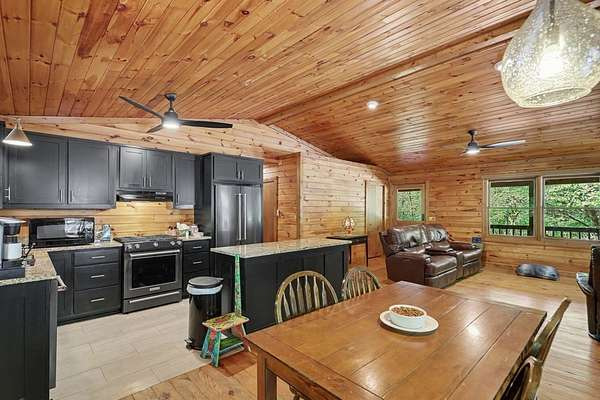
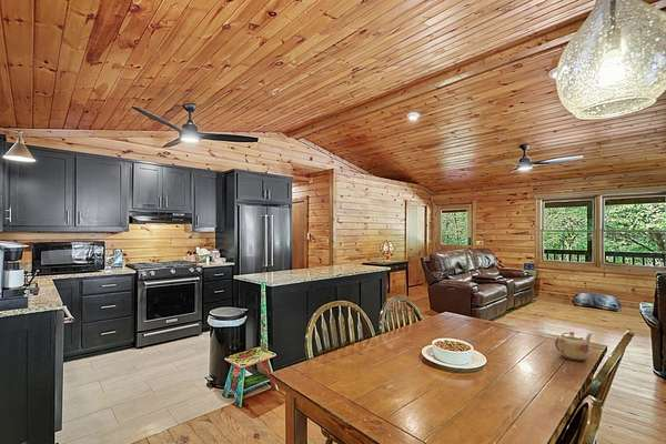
+ teapot [554,330,594,362]
